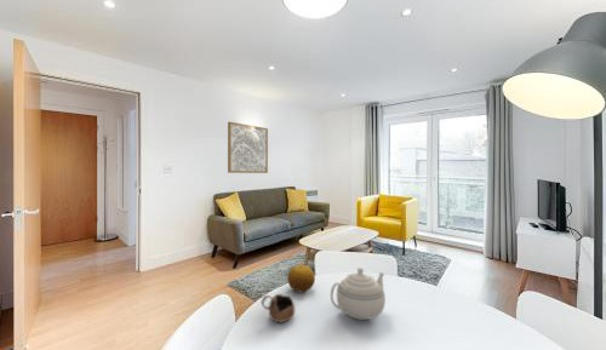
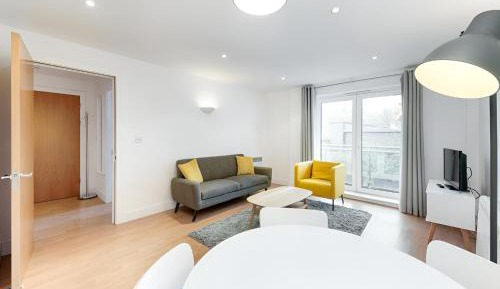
- fruit [286,264,316,293]
- wall art [227,121,269,174]
- cup [261,293,296,323]
- teapot [330,266,387,321]
